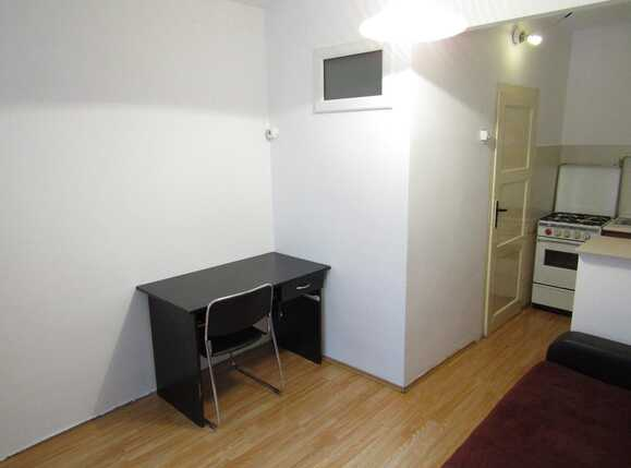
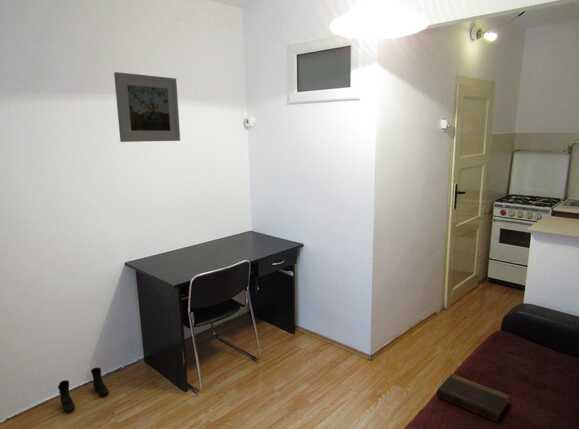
+ boots [57,366,110,413]
+ book [436,373,511,423]
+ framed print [113,71,181,143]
